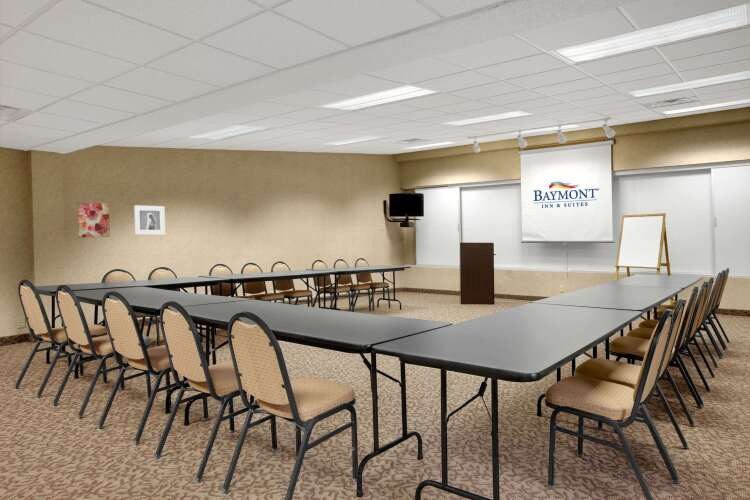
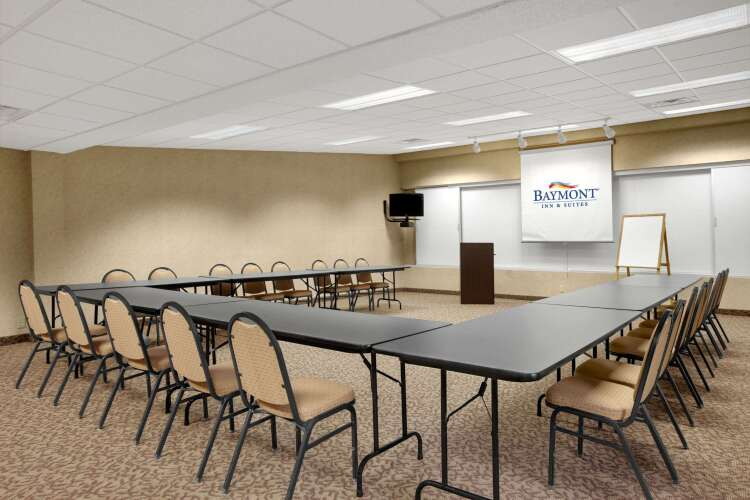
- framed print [133,204,166,236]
- wall art [77,202,111,238]
